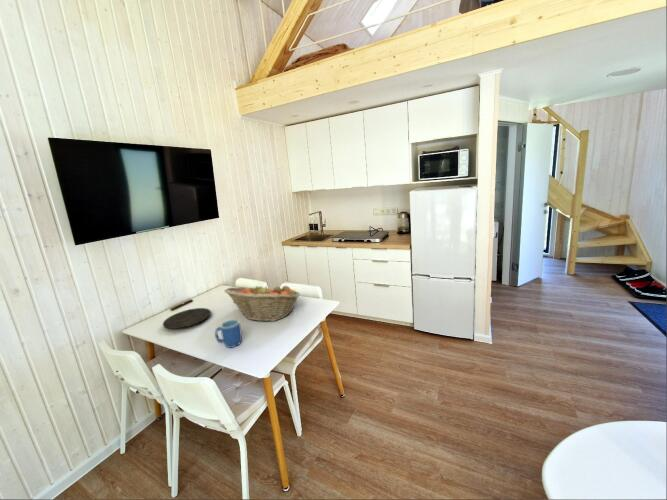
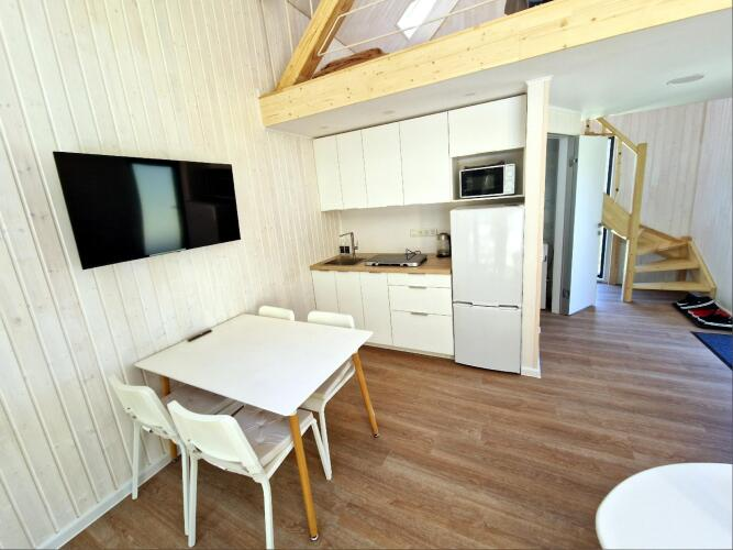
- fruit basket [223,282,301,322]
- plate [162,307,212,330]
- mug [214,318,243,349]
